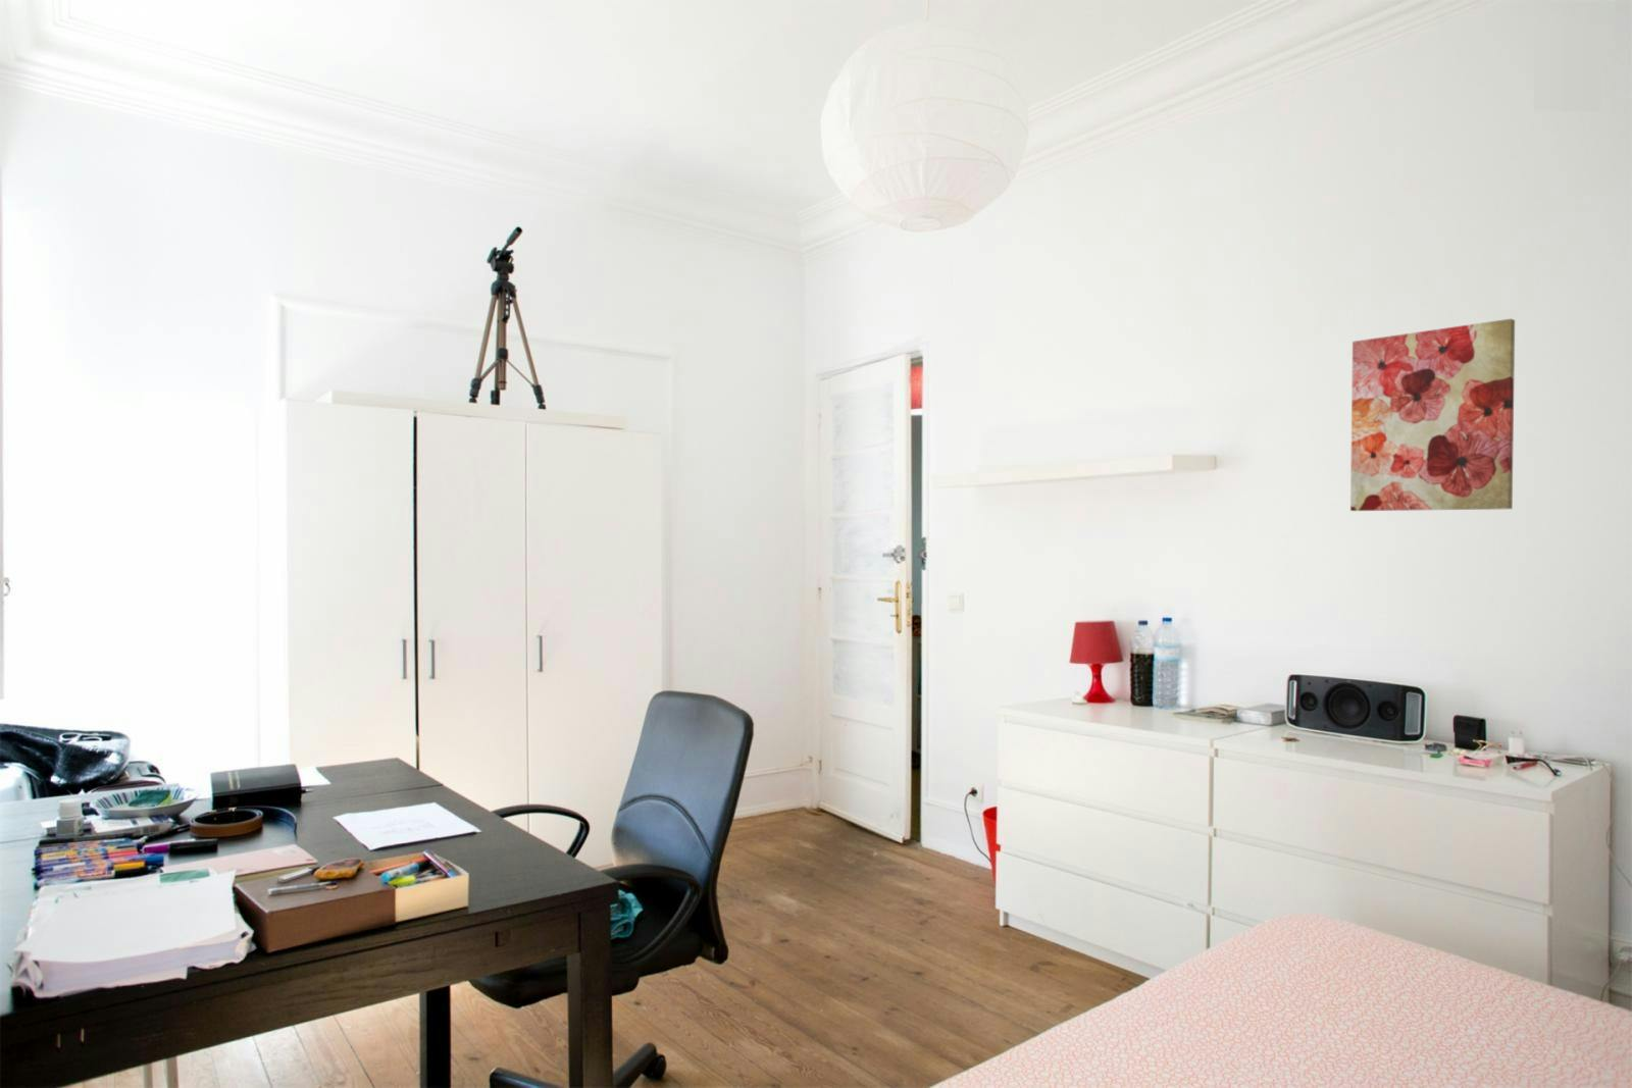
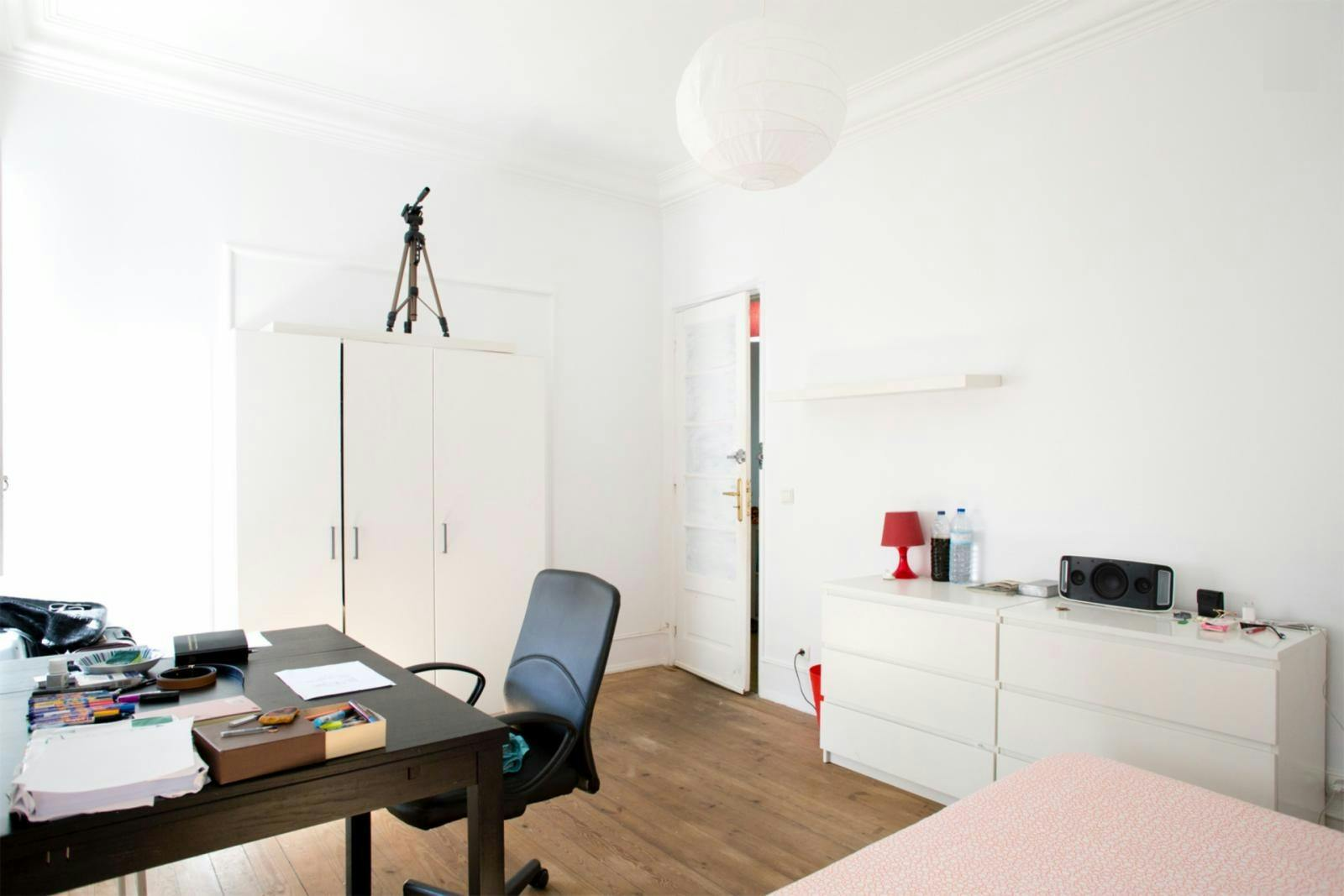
- wall art [1349,318,1515,512]
